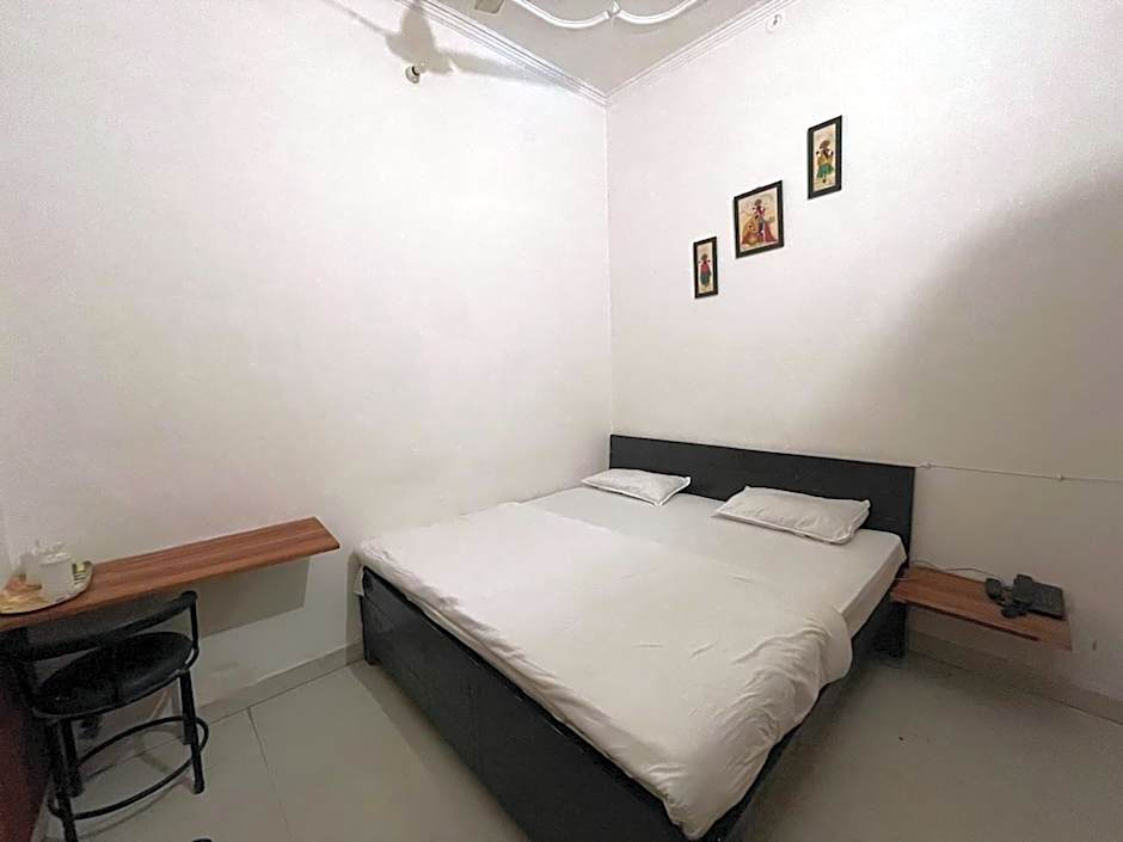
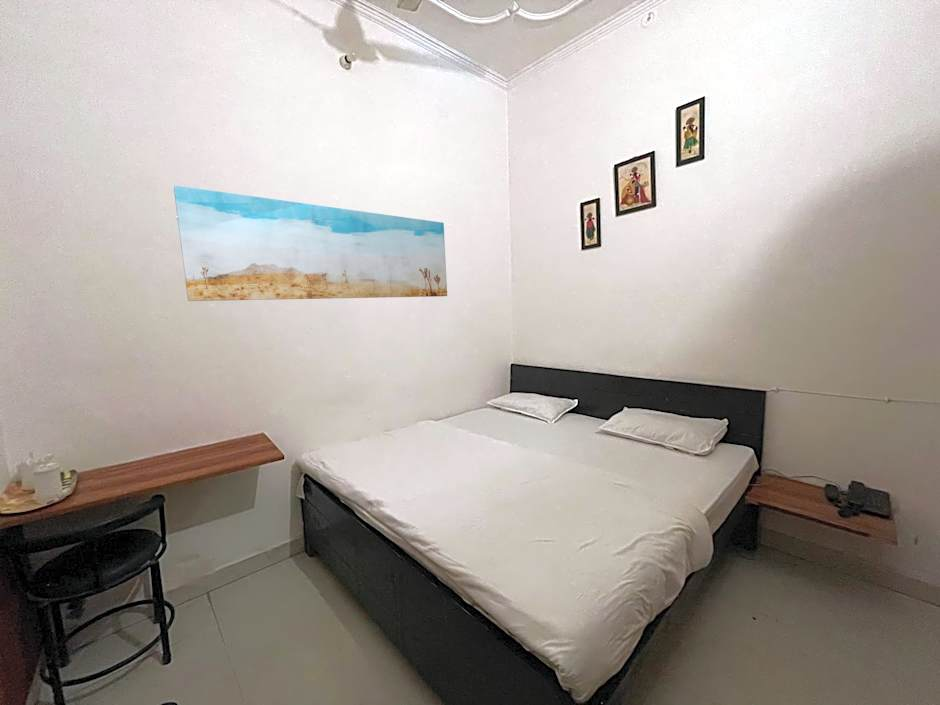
+ wall art [173,185,448,302]
